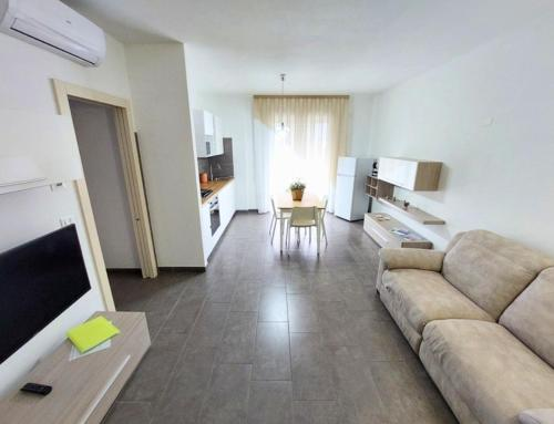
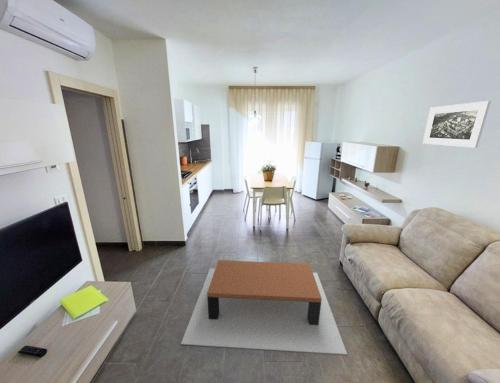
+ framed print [422,100,492,149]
+ coffee table [180,259,348,356]
